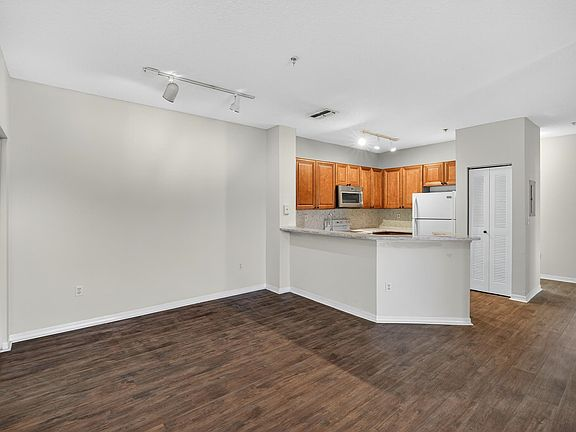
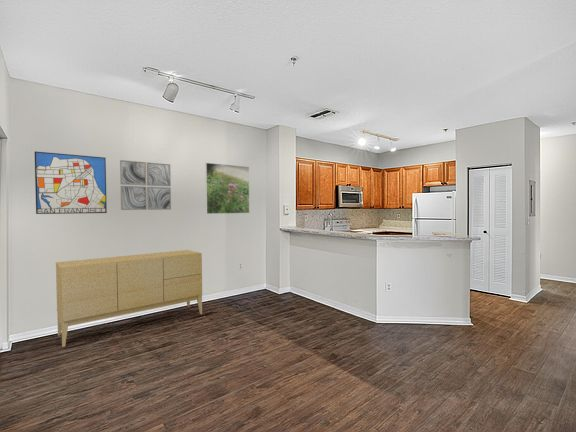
+ wall art [34,150,108,215]
+ wall art [119,159,172,211]
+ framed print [204,162,250,215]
+ sideboard [55,249,203,348]
